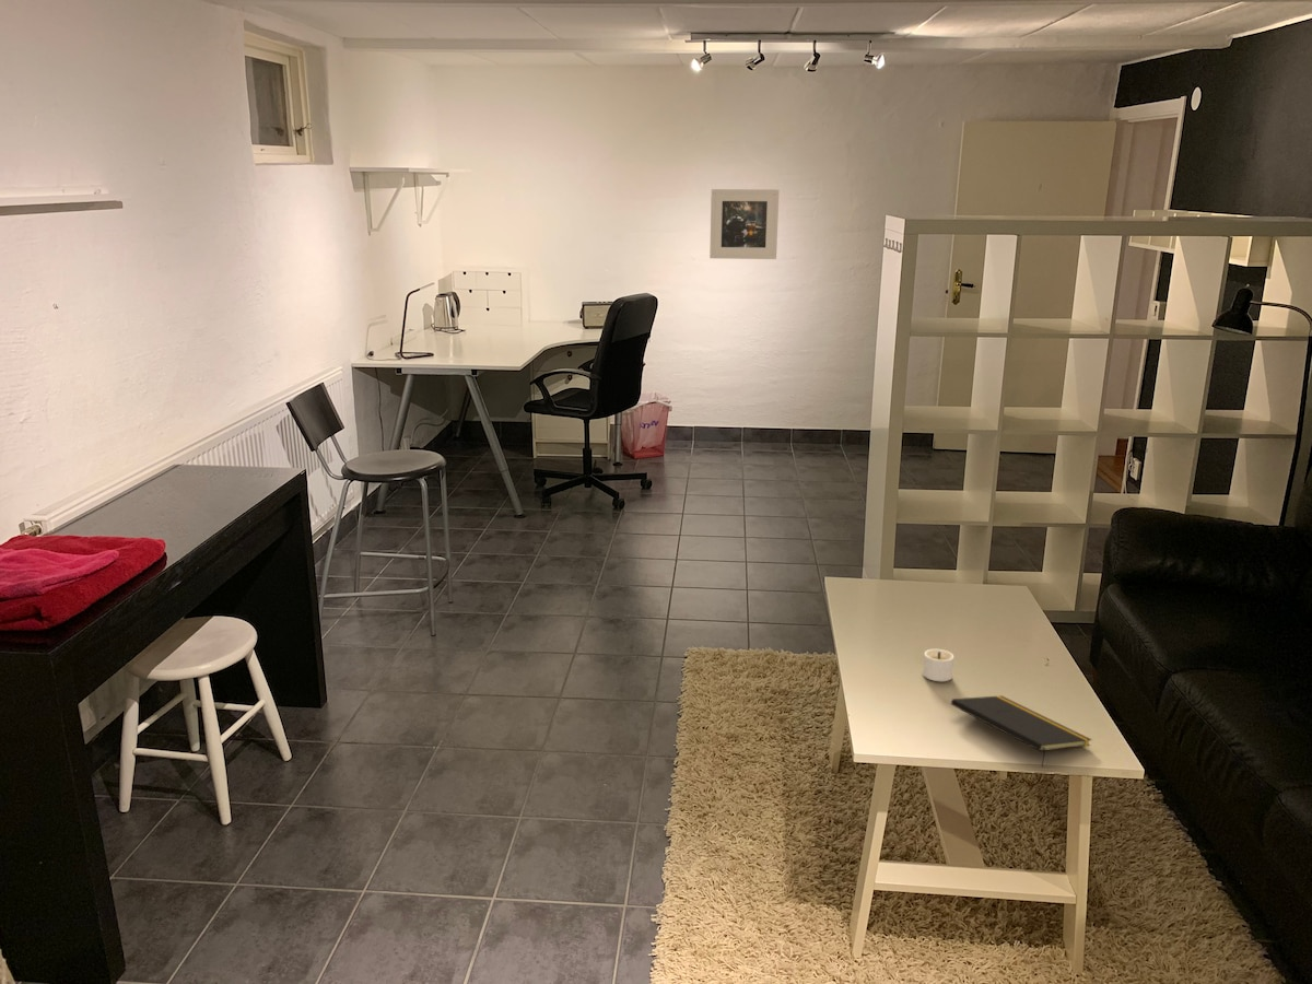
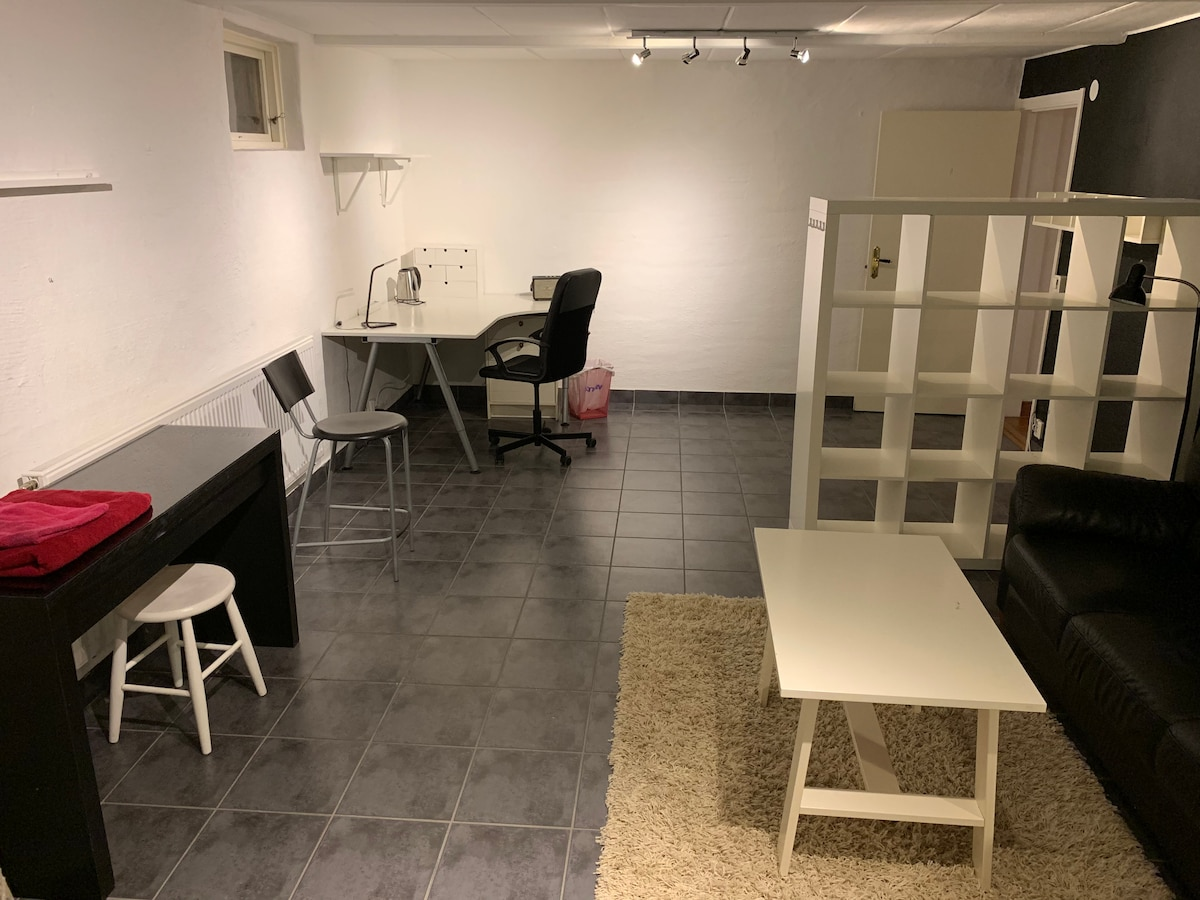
- notepad [950,694,1093,769]
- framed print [708,188,780,260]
- candle [922,648,954,682]
